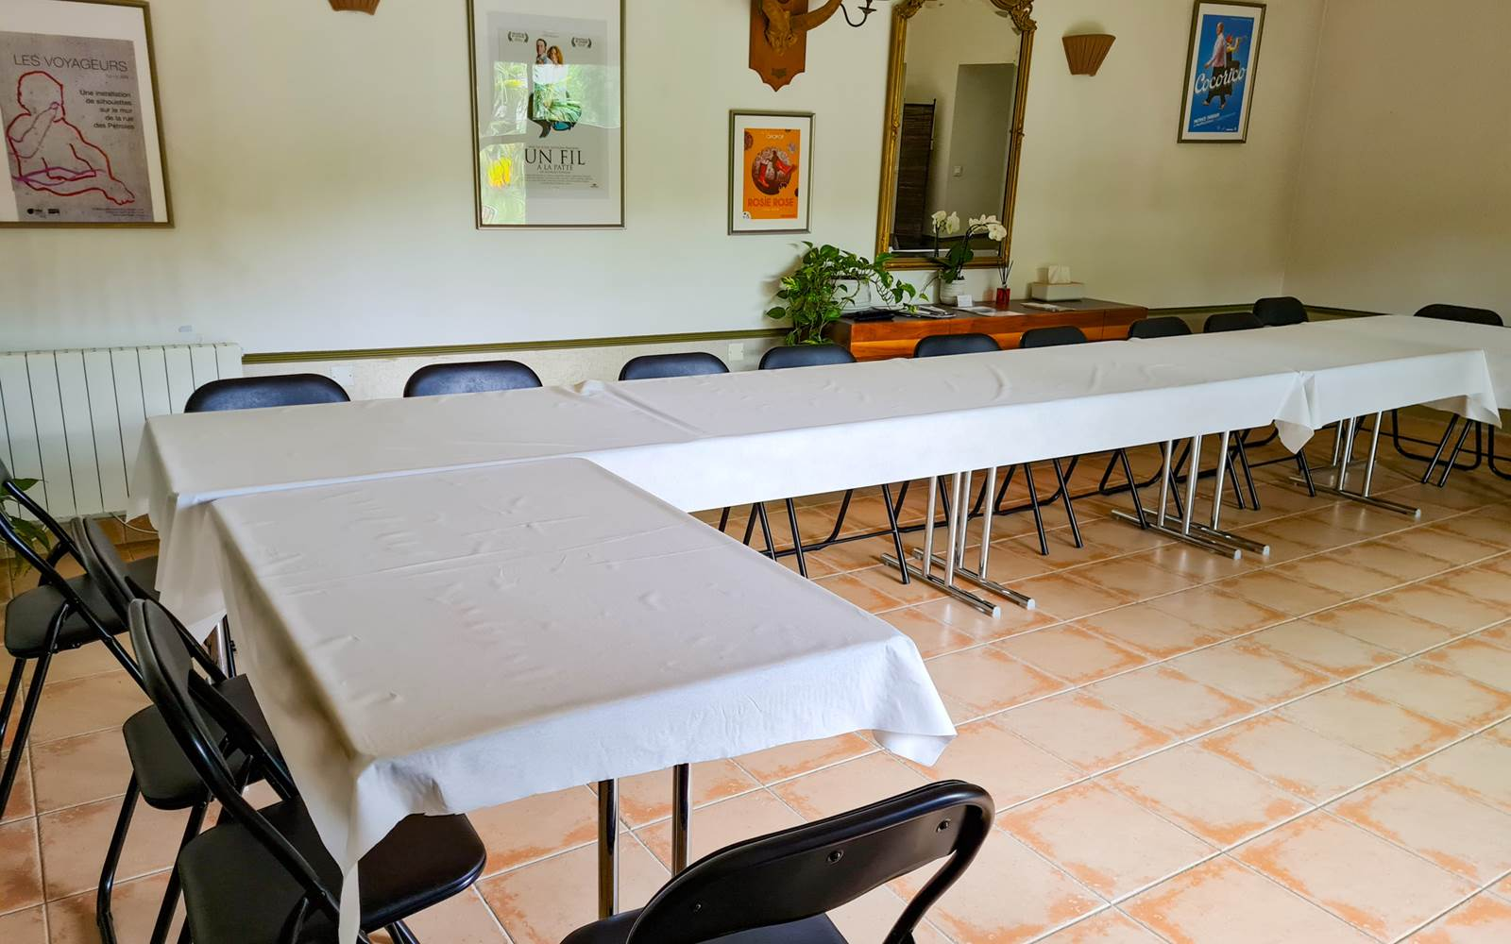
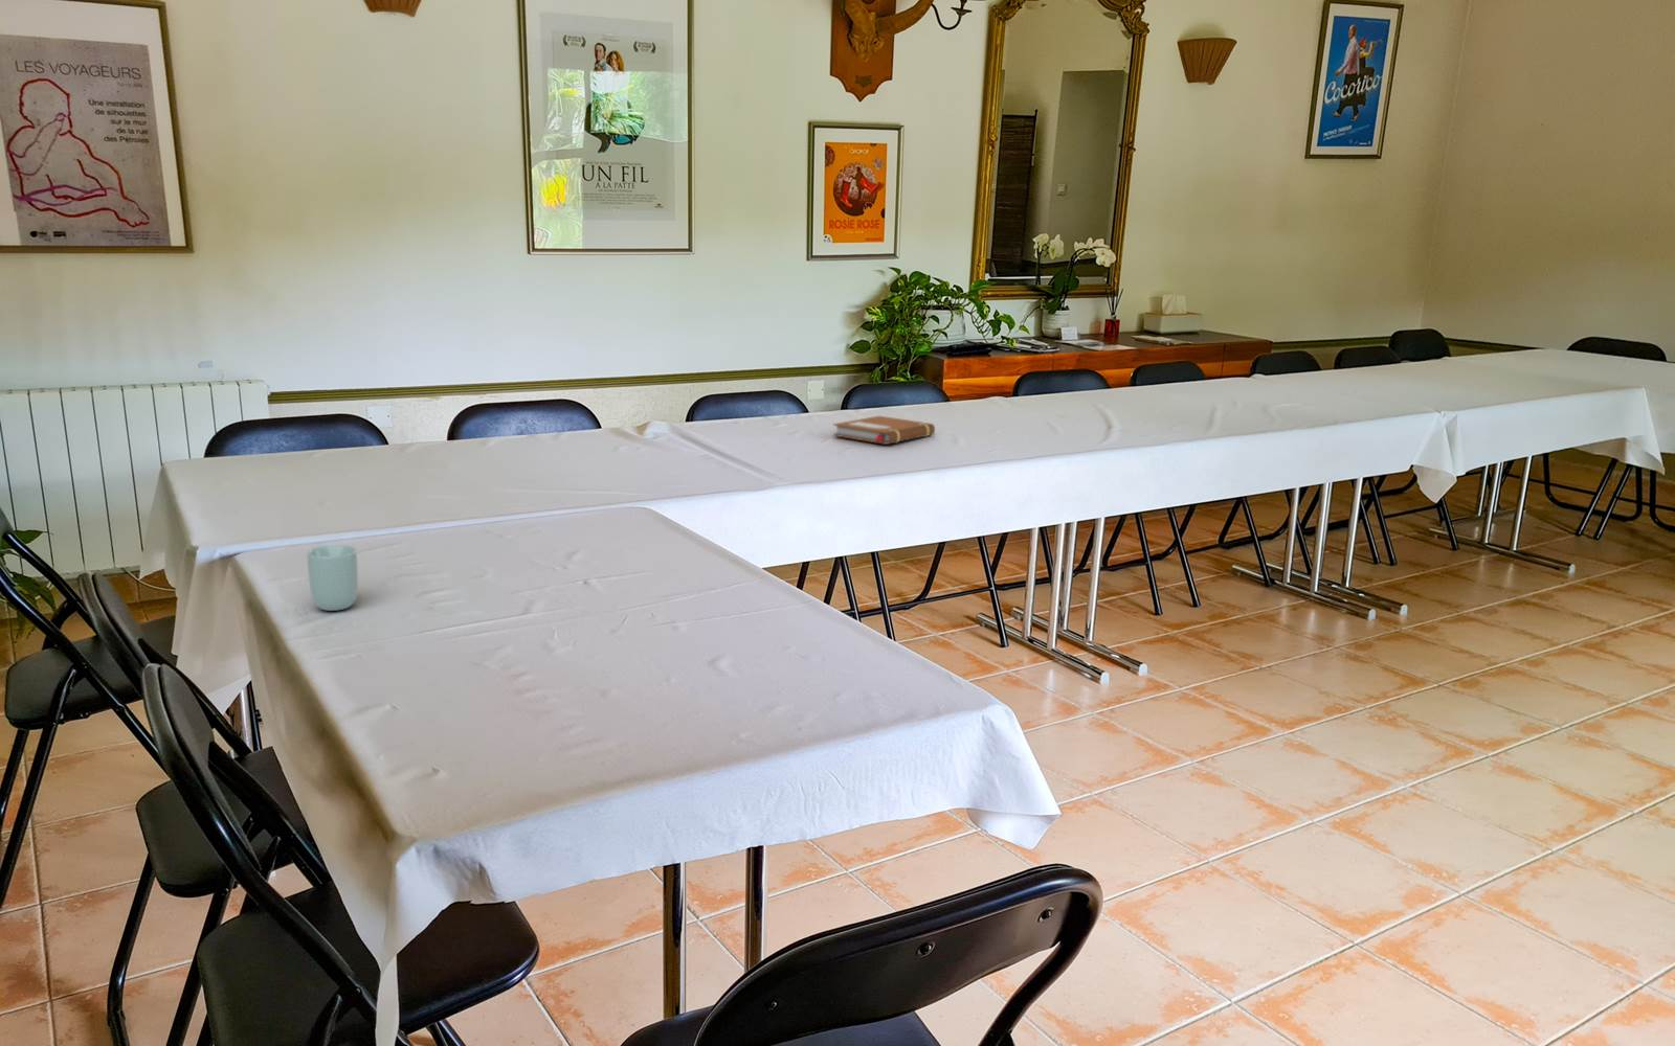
+ notebook [831,416,936,446]
+ cup [305,543,359,612]
